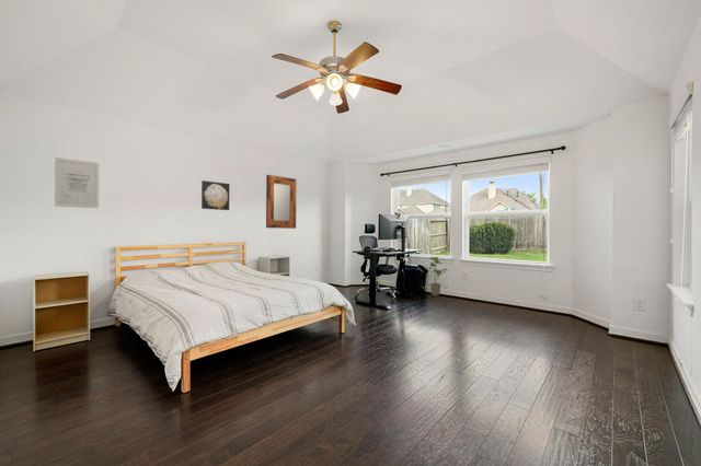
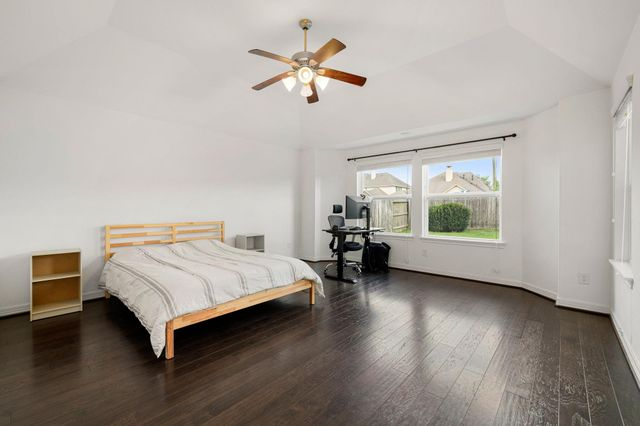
- house plant [428,256,450,296]
- home mirror [265,174,297,230]
- wall art [54,156,100,209]
- wall art [200,179,230,211]
